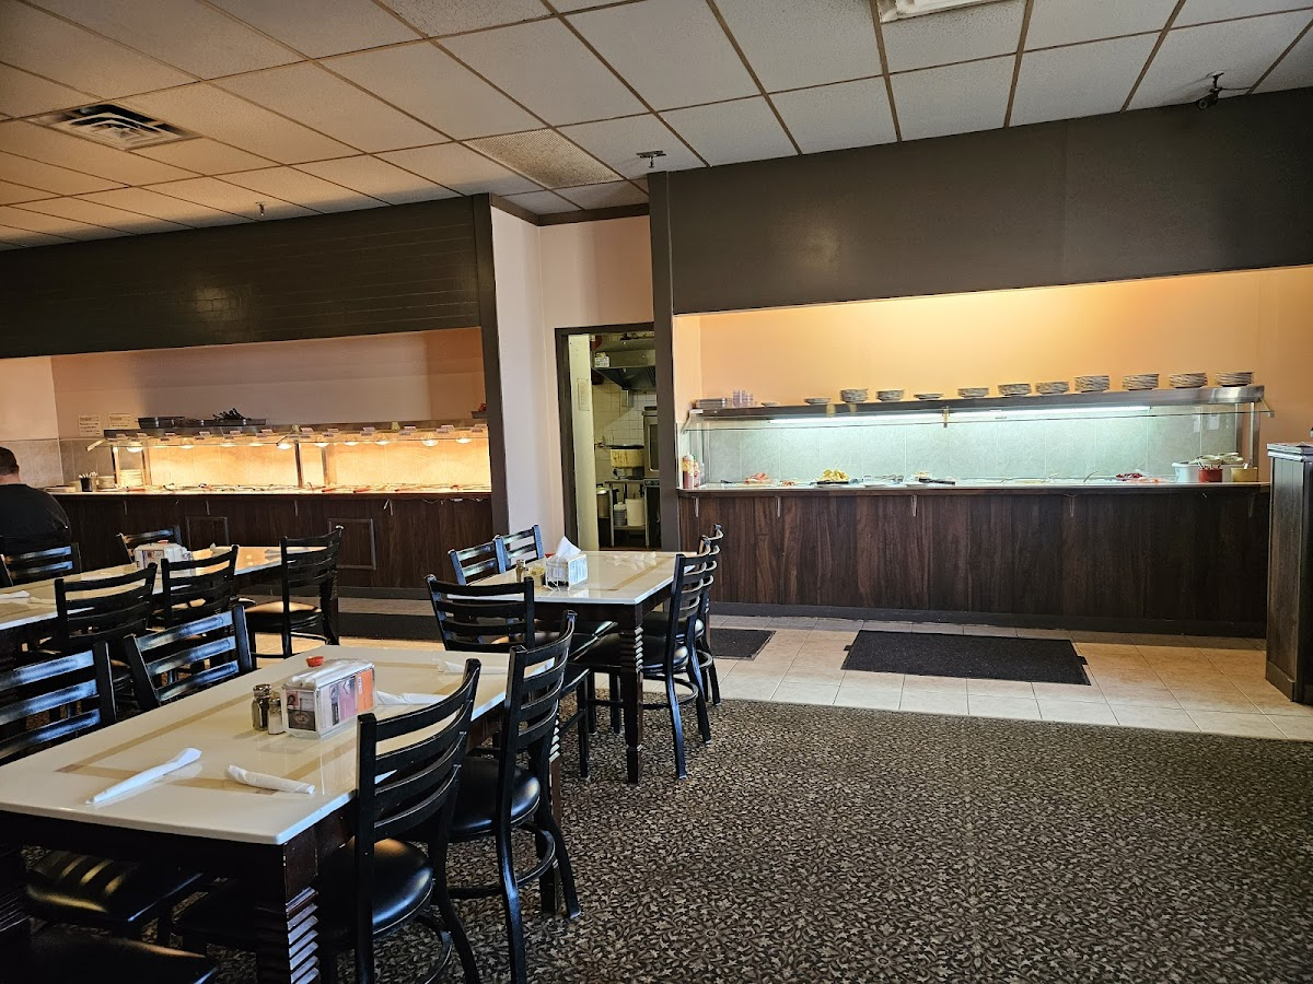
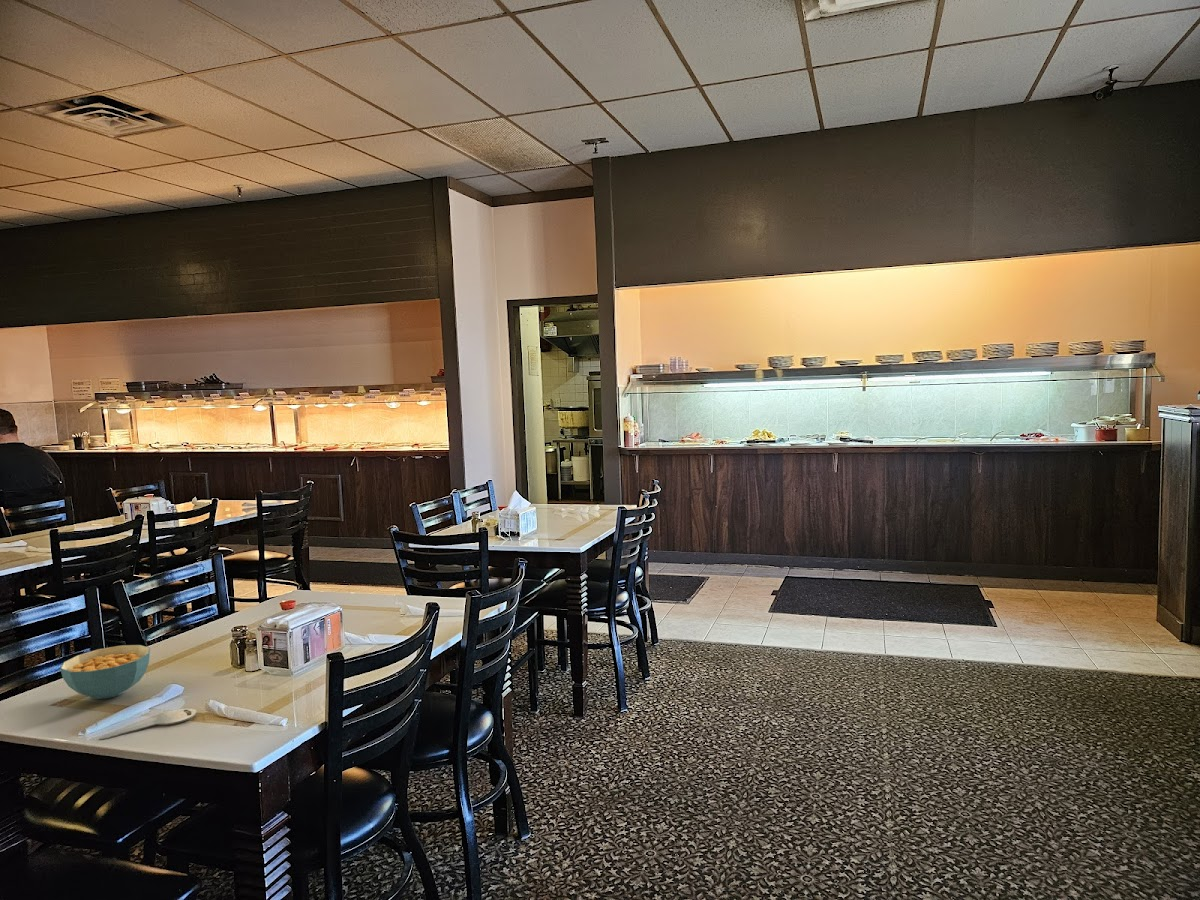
+ key [98,708,197,741]
+ cereal bowl [59,644,151,700]
